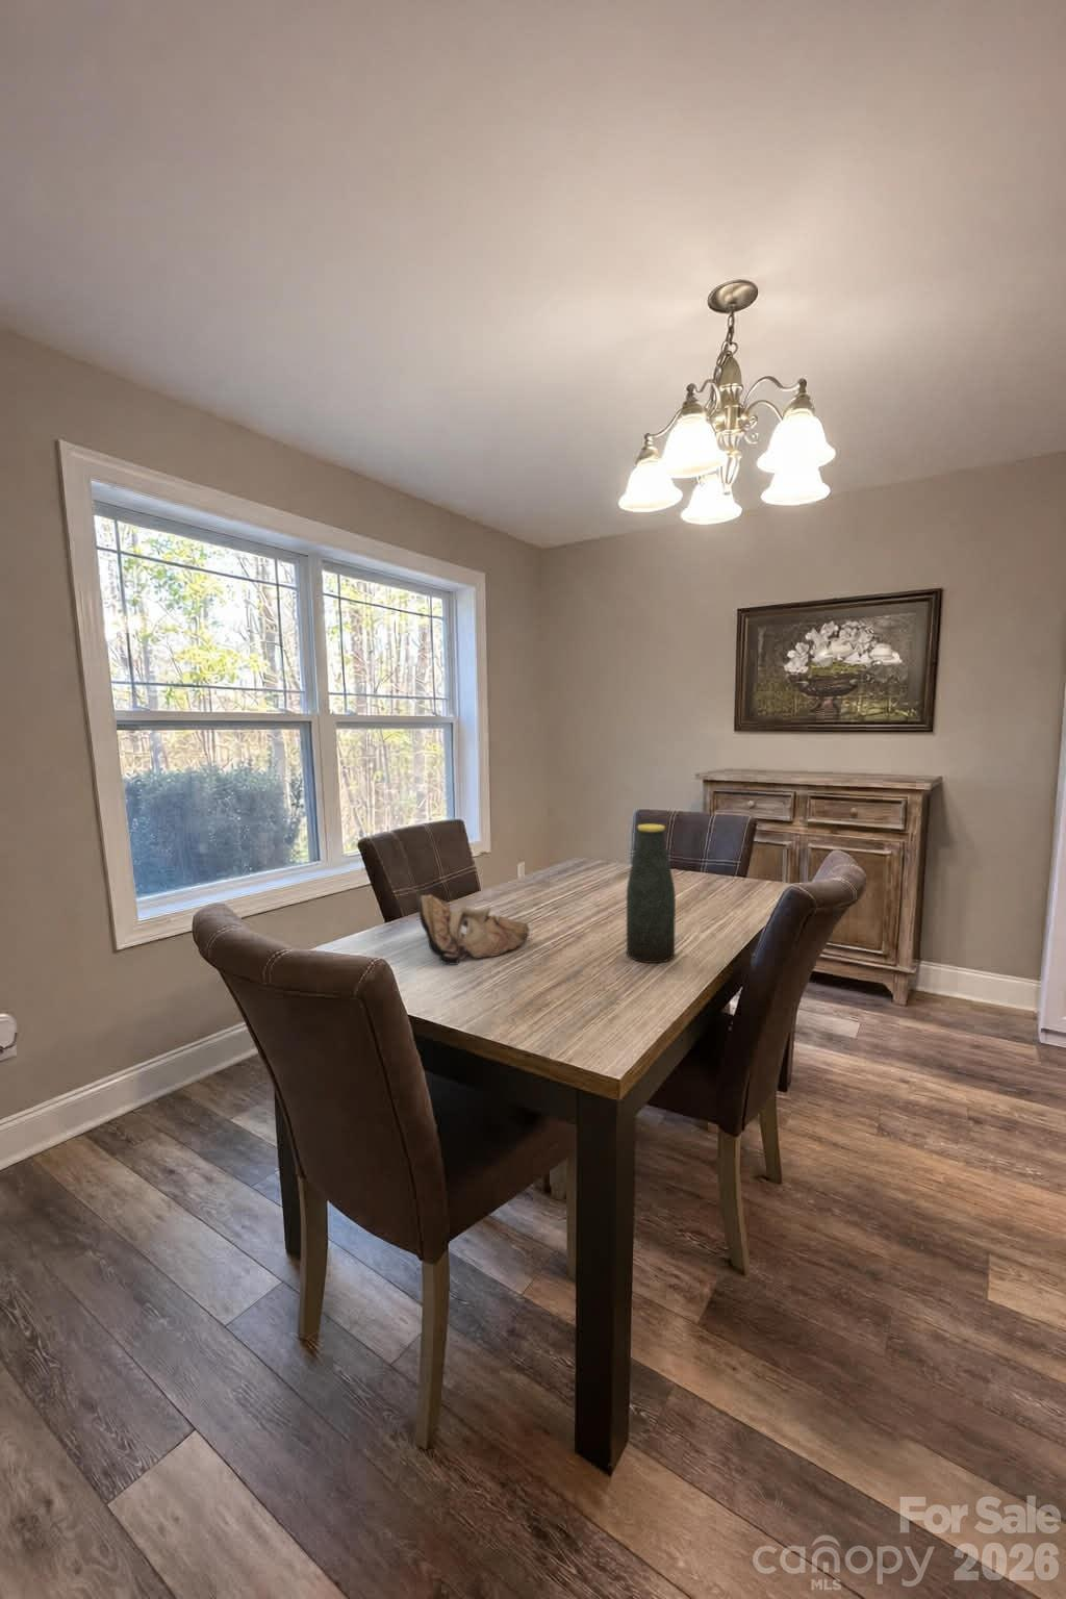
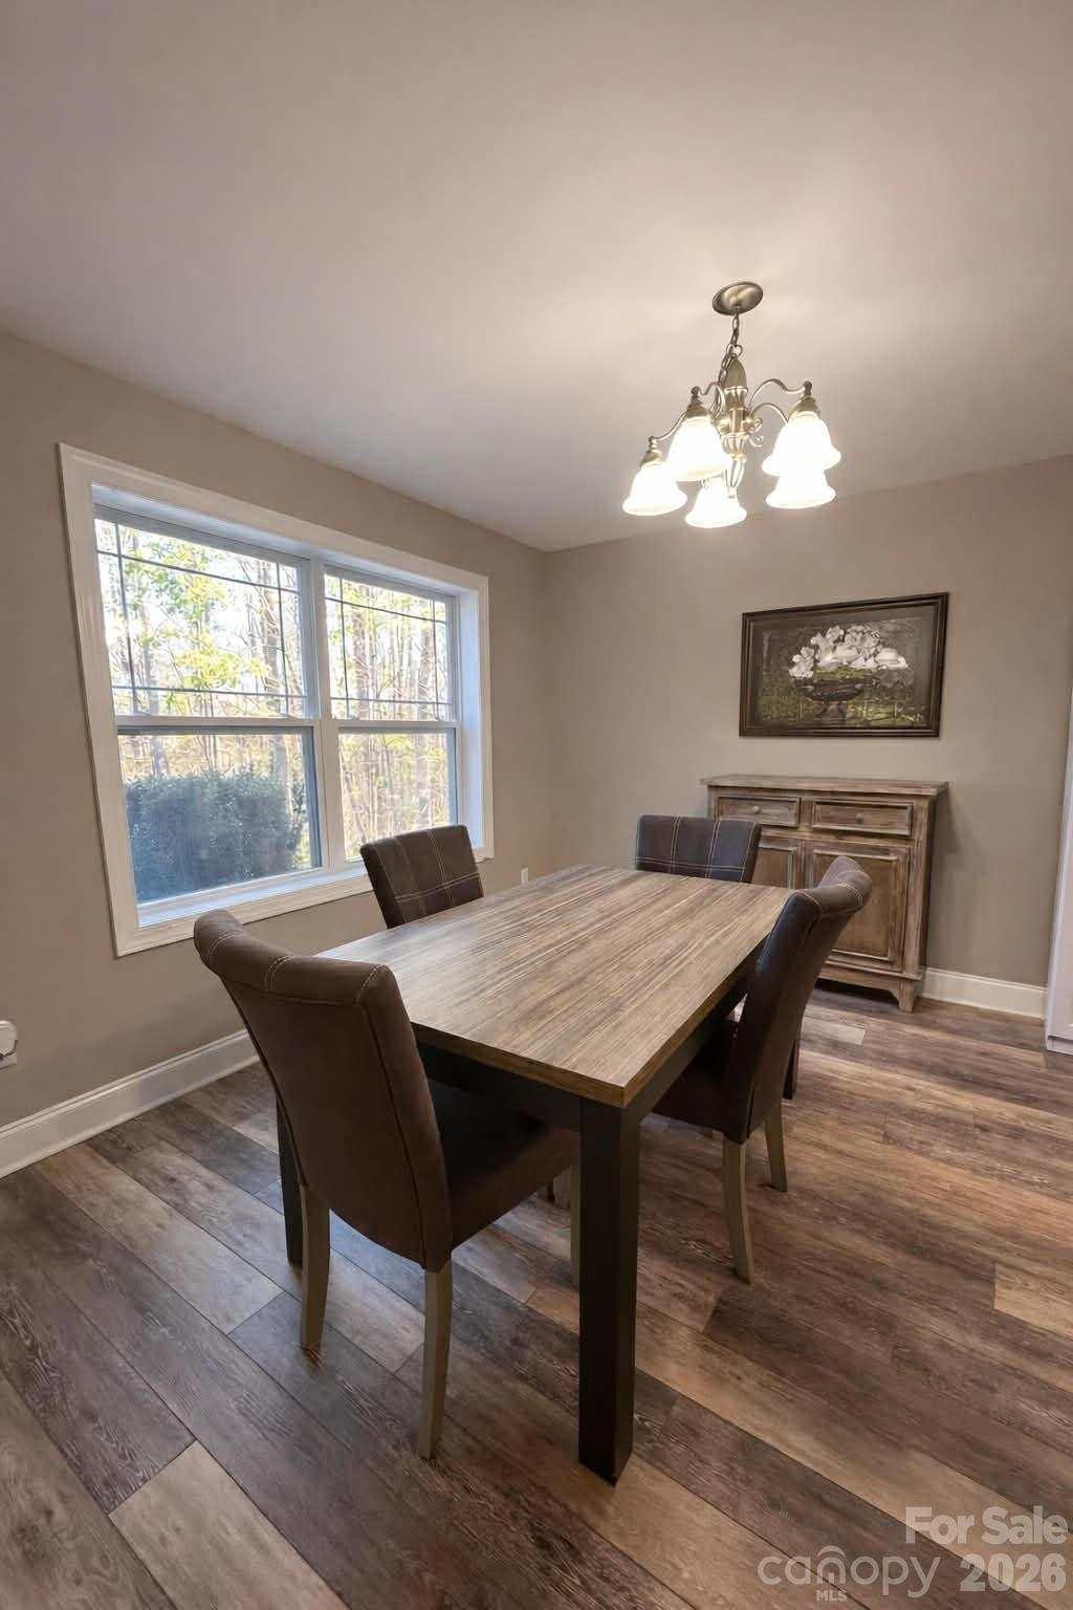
- bottle [626,823,677,964]
- animal skull [418,893,531,966]
